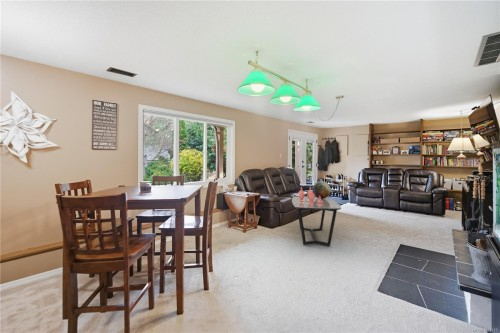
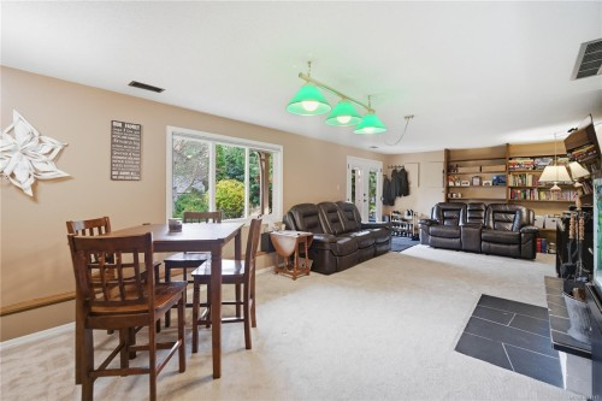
- decorative globe [311,180,332,199]
- coffee table [291,196,342,247]
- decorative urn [298,186,323,204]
